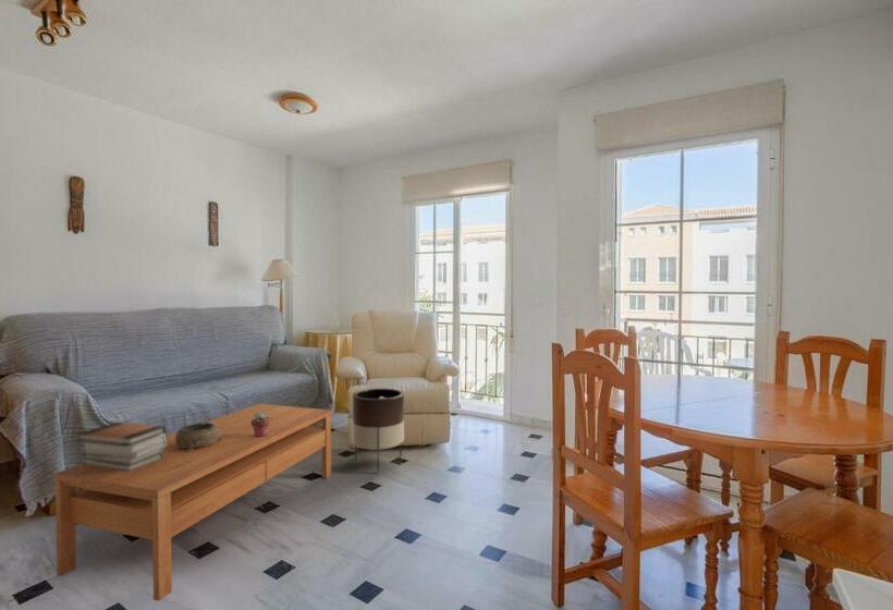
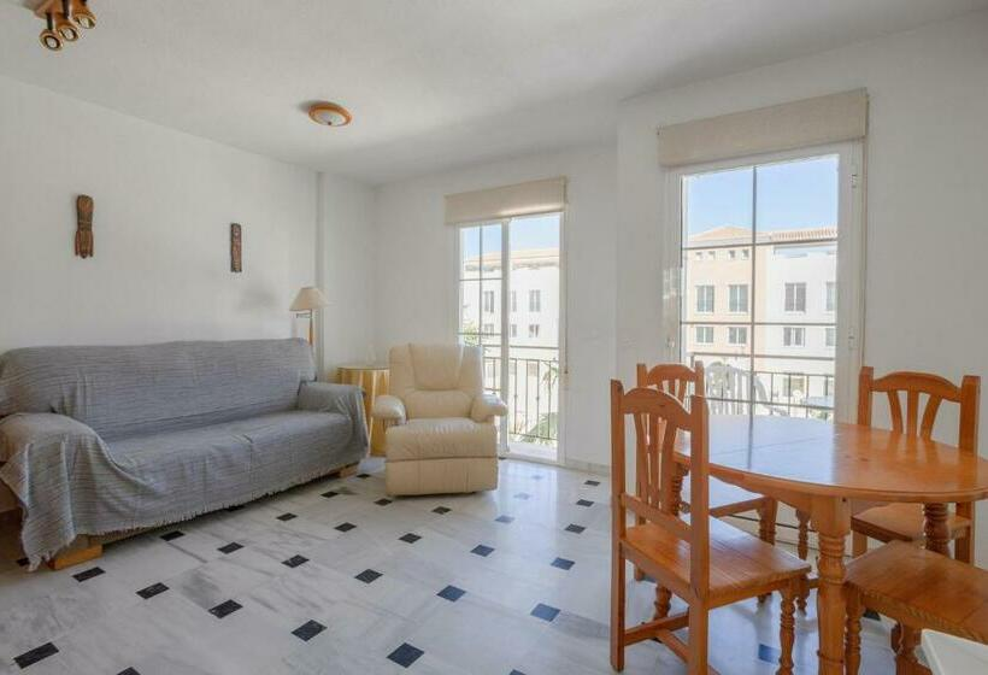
- potted succulent [250,413,270,437]
- book stack [76,422,167,472]
- coffee table [53,403,332,602]
- decorative bowl [175,422,222,451]
- planter [352,388,405,474]
